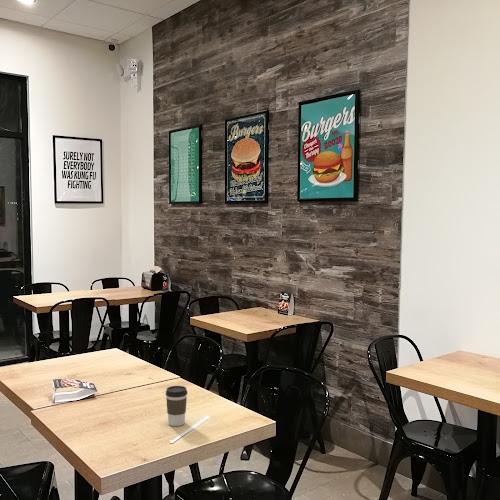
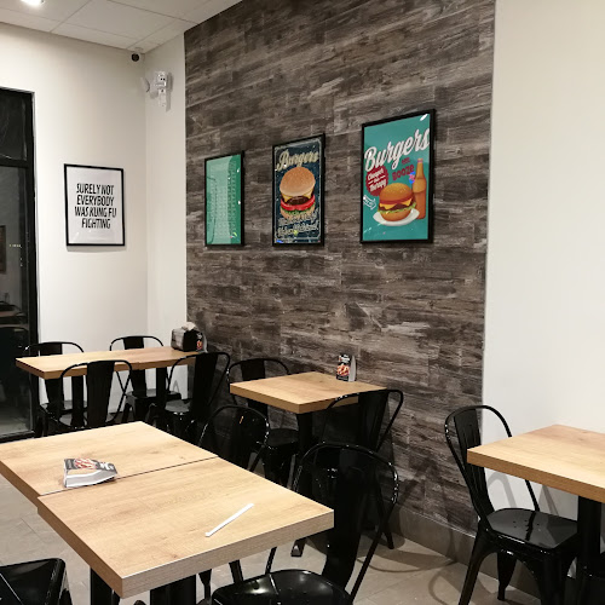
- coffee cup [165,385,188,427]
